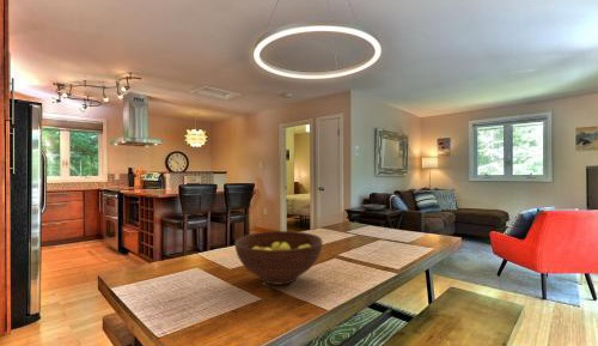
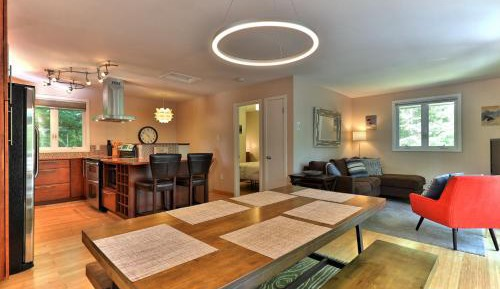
- fruit bowl [233,230,324,286]
